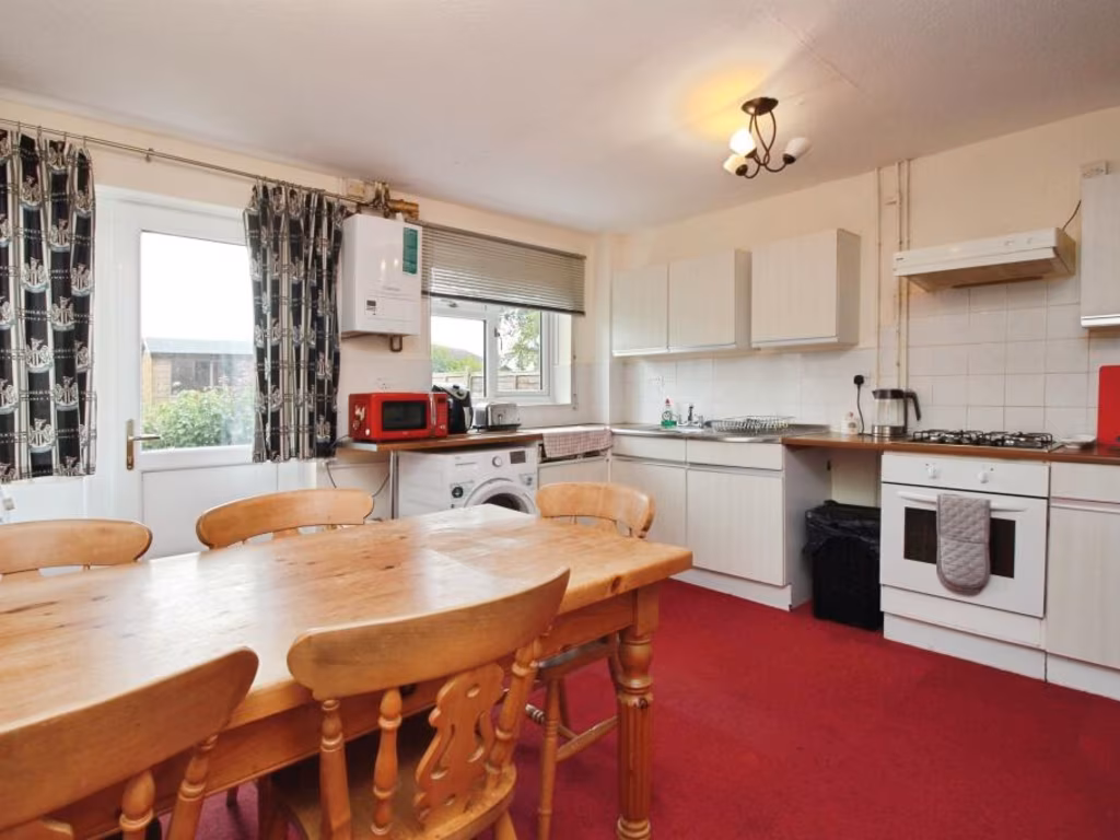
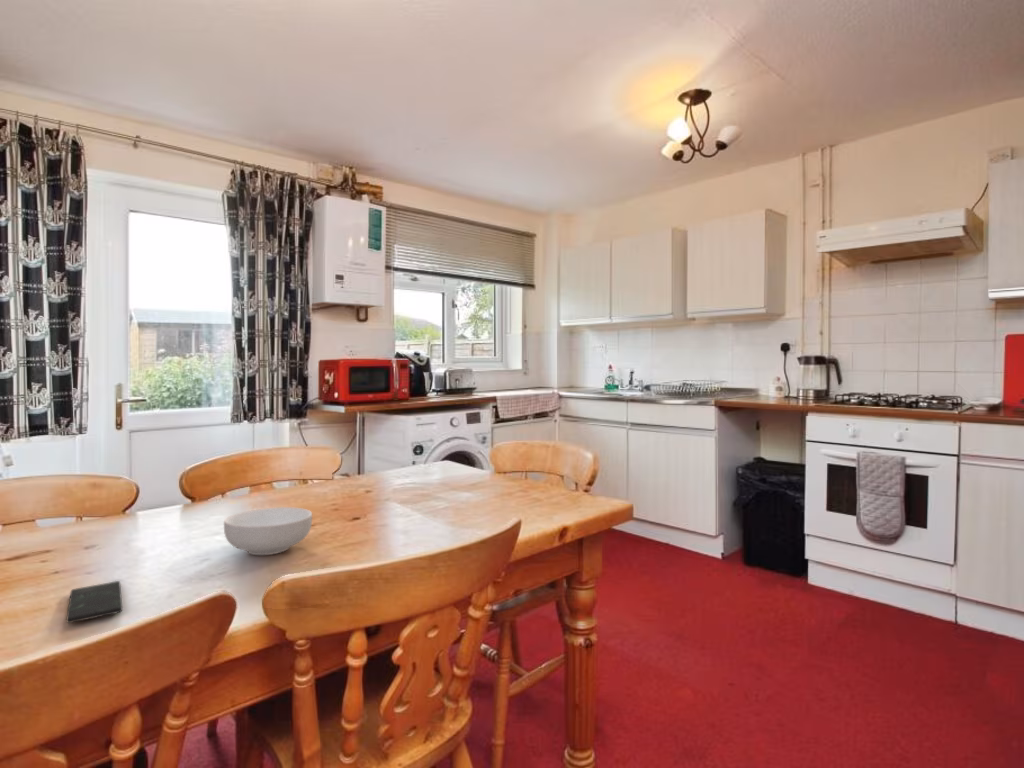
+ cereal bowl [223,506,313,556]
+ smartphone [65,580,124,624]
